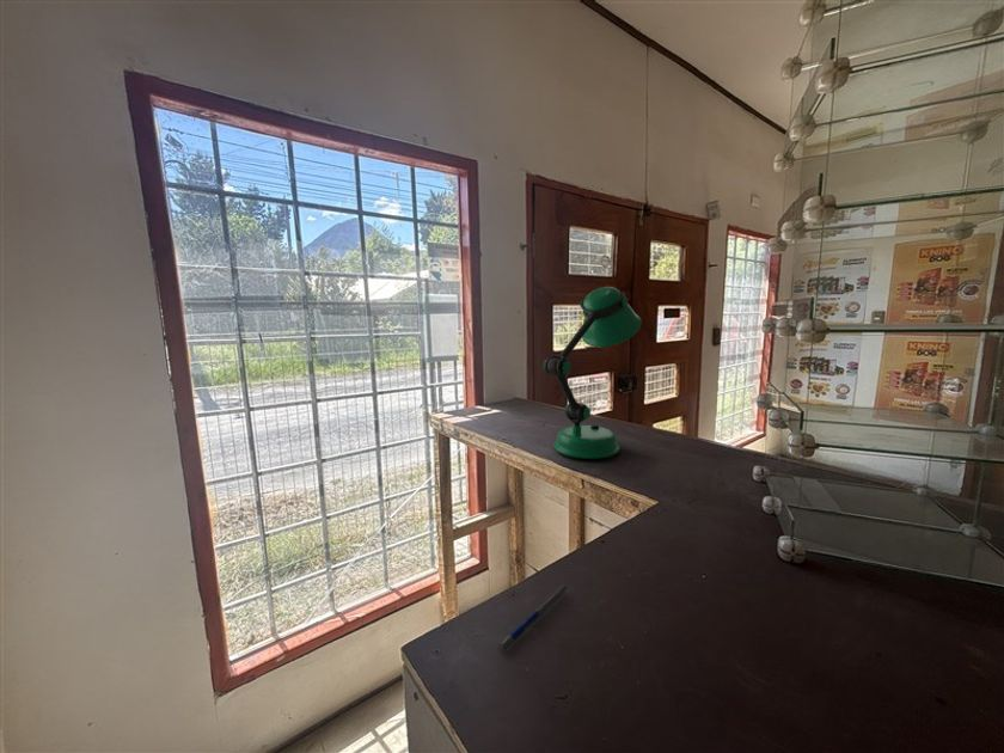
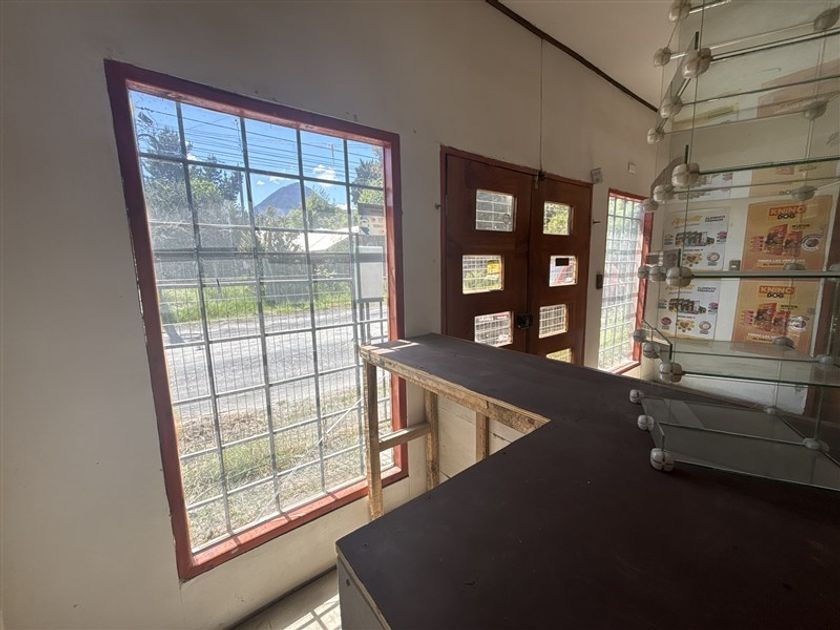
- pen [496,583,571,651]
- desk lamp [541,286,642,460]
